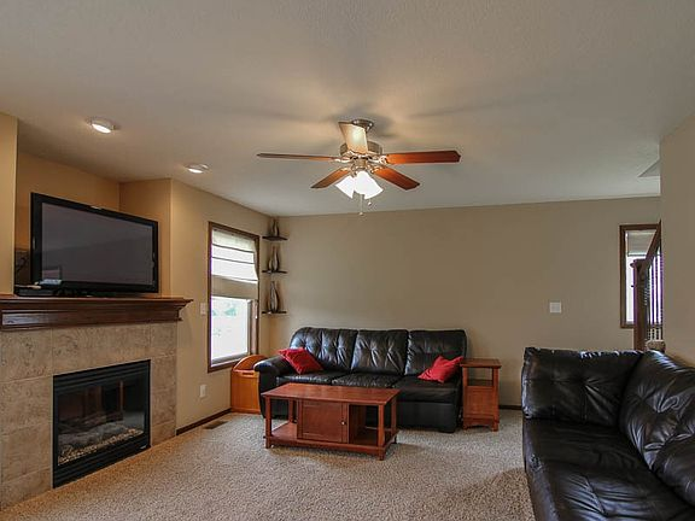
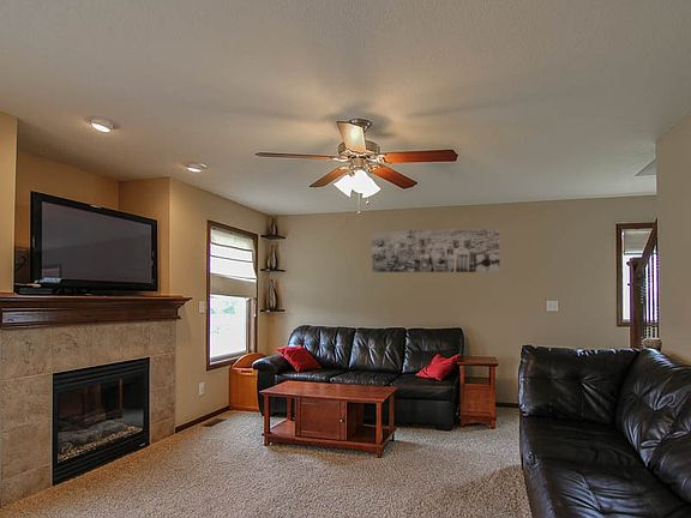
+ wall art [371,227,500,273]
